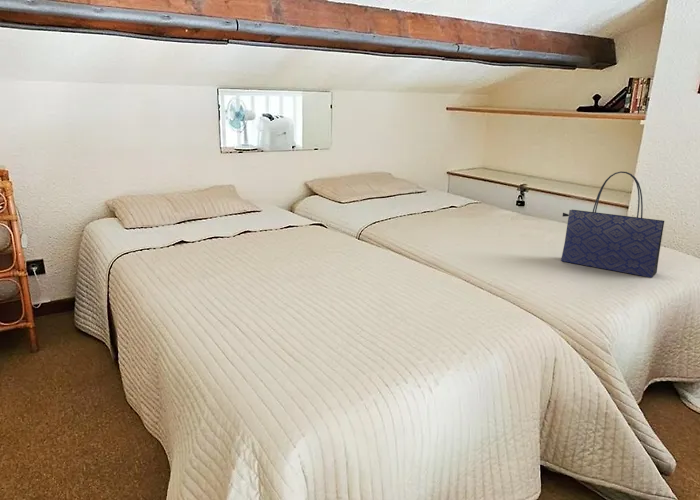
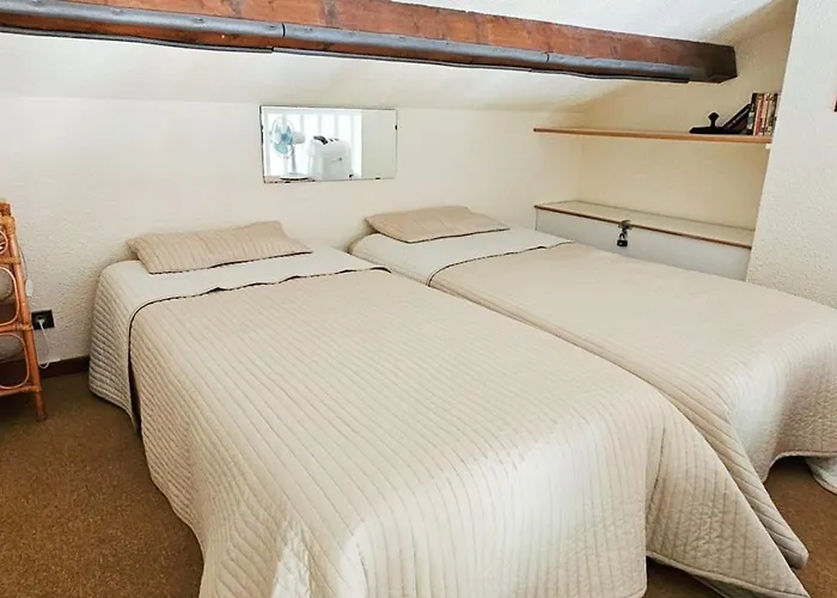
- tote bag [560,170,665,279]
